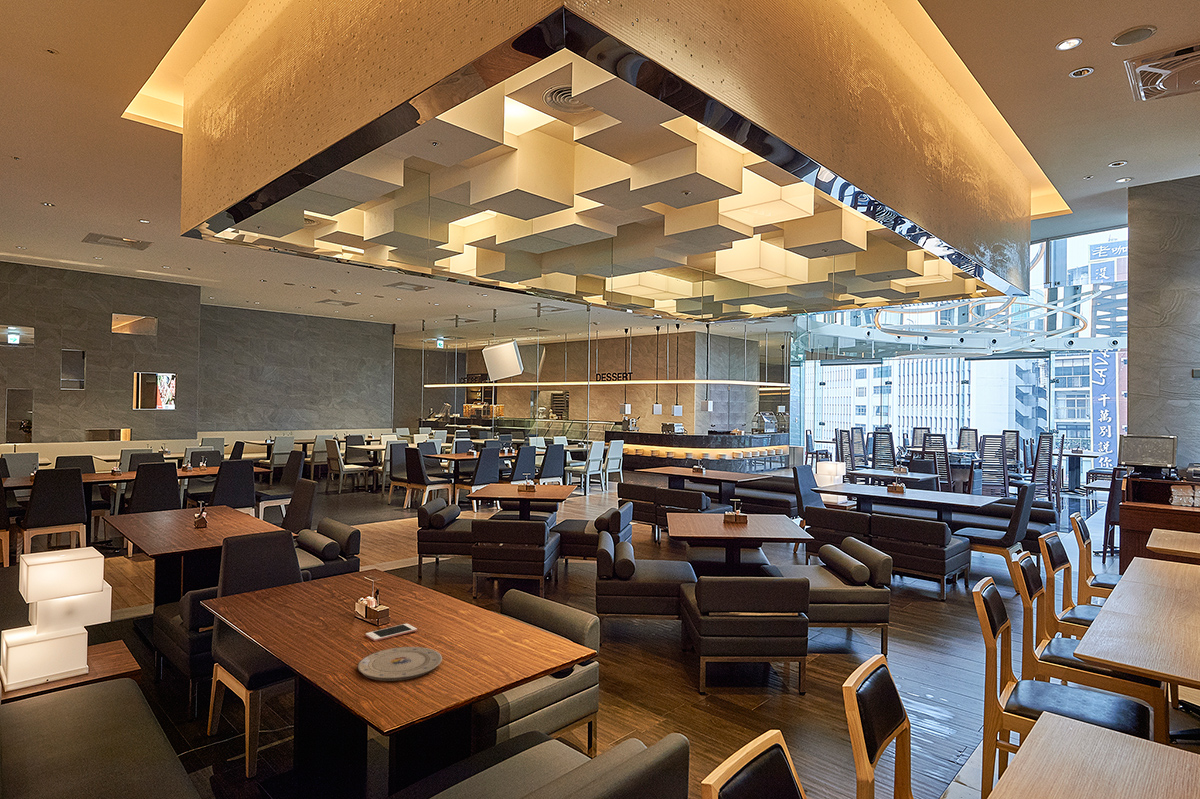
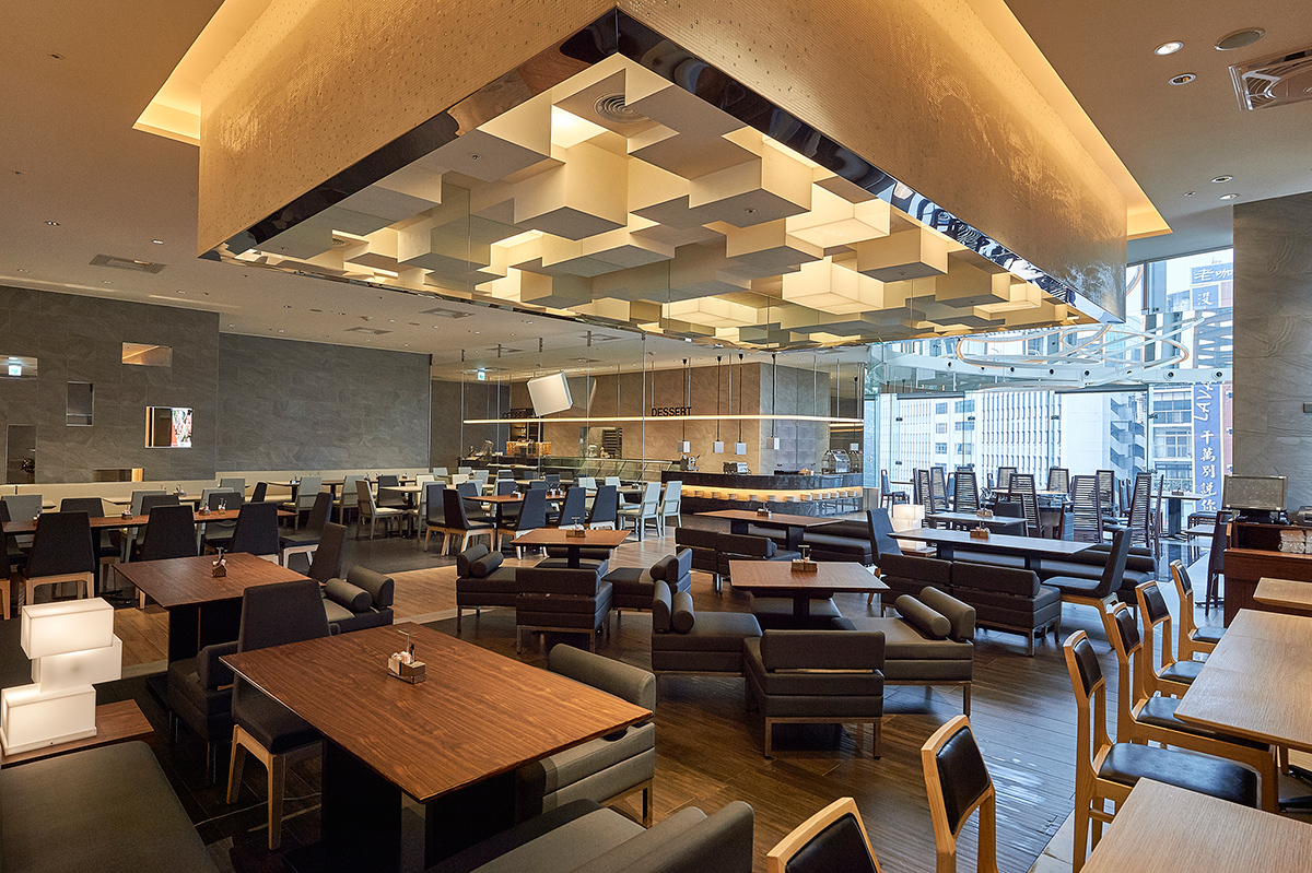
- plate [356,646,443,682]
- cell phone [365,623,418,642]
